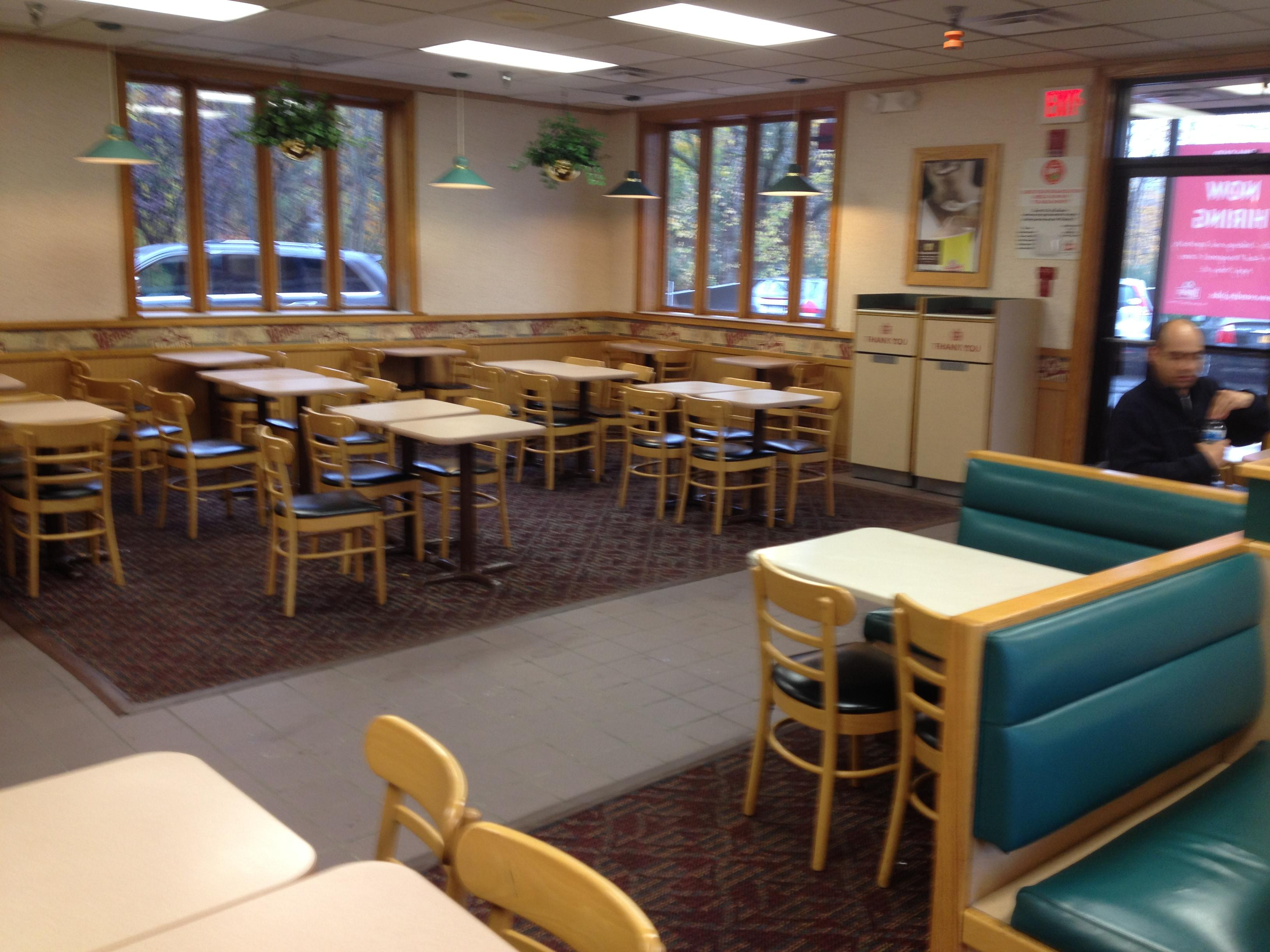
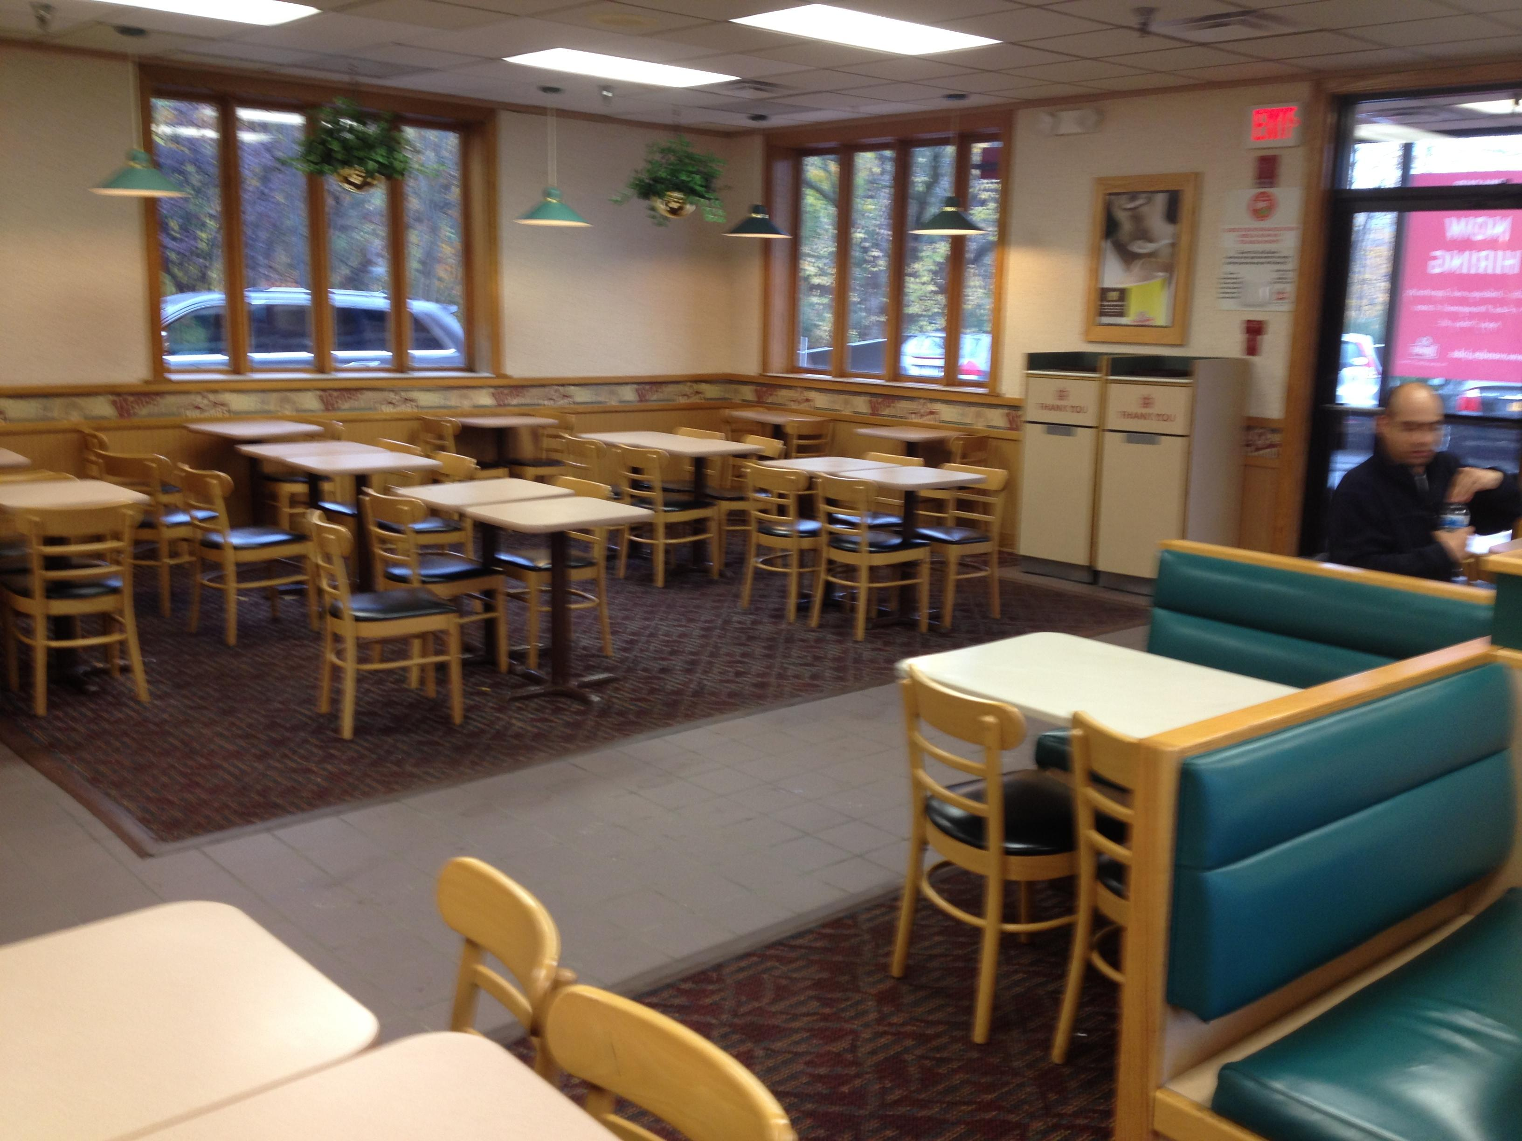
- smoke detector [943,30,965,51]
